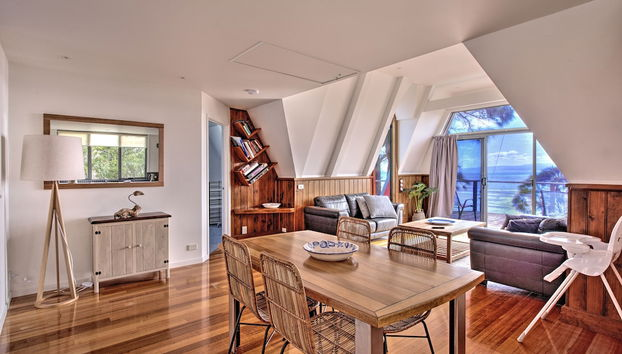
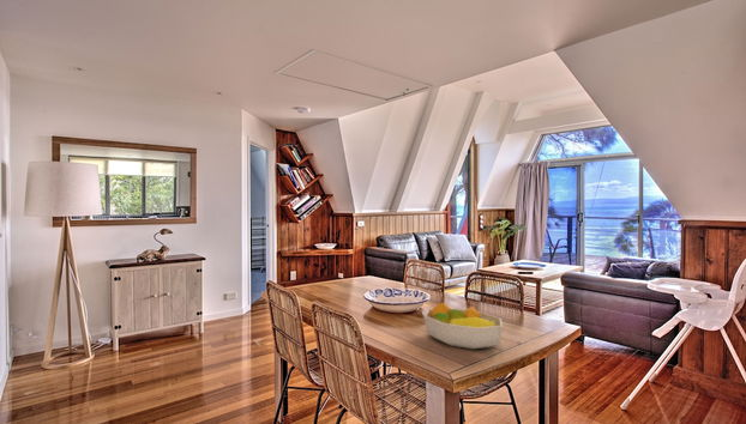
+ fruit bowl [423,302,504,350]
